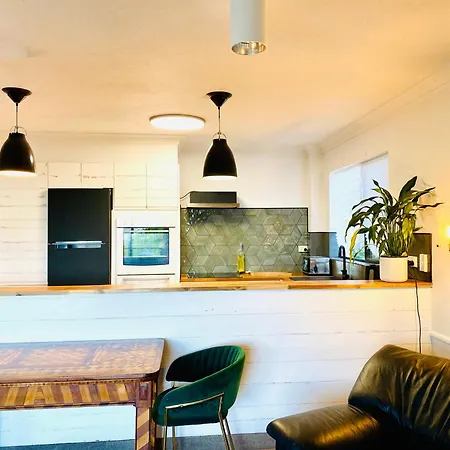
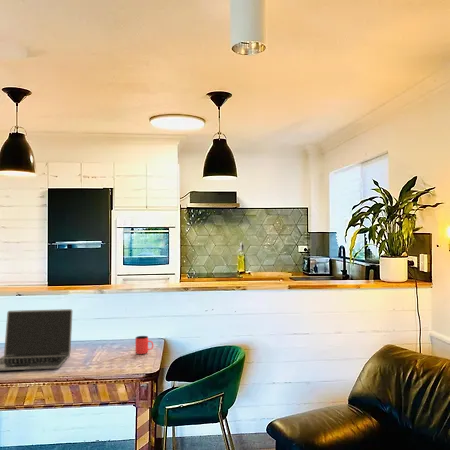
+ cup [134,335,154,355]
+ laptop [0,308,73,372]
